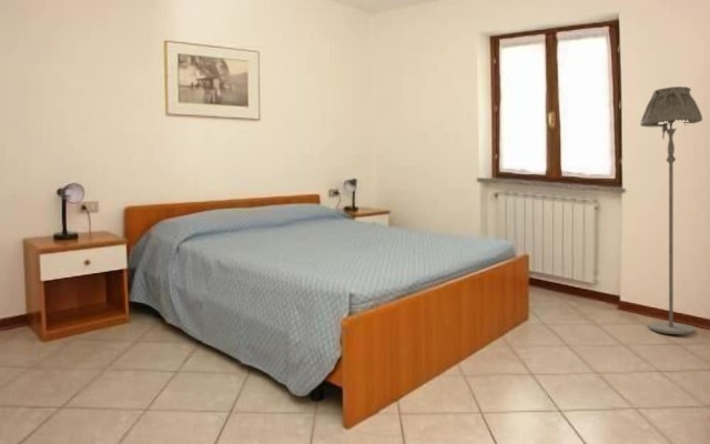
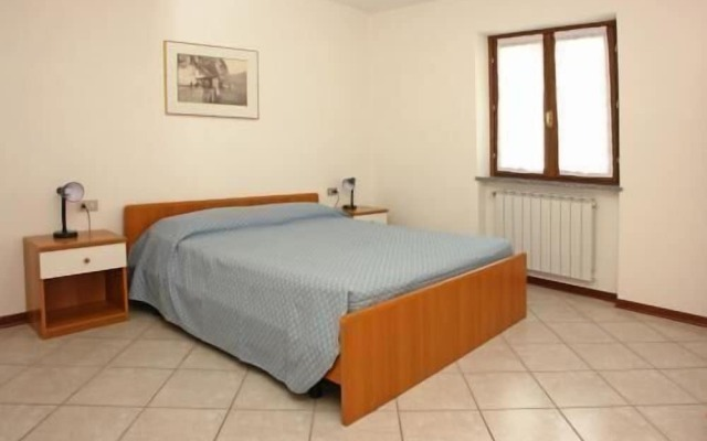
- floor lamp [639,85,703,335]
